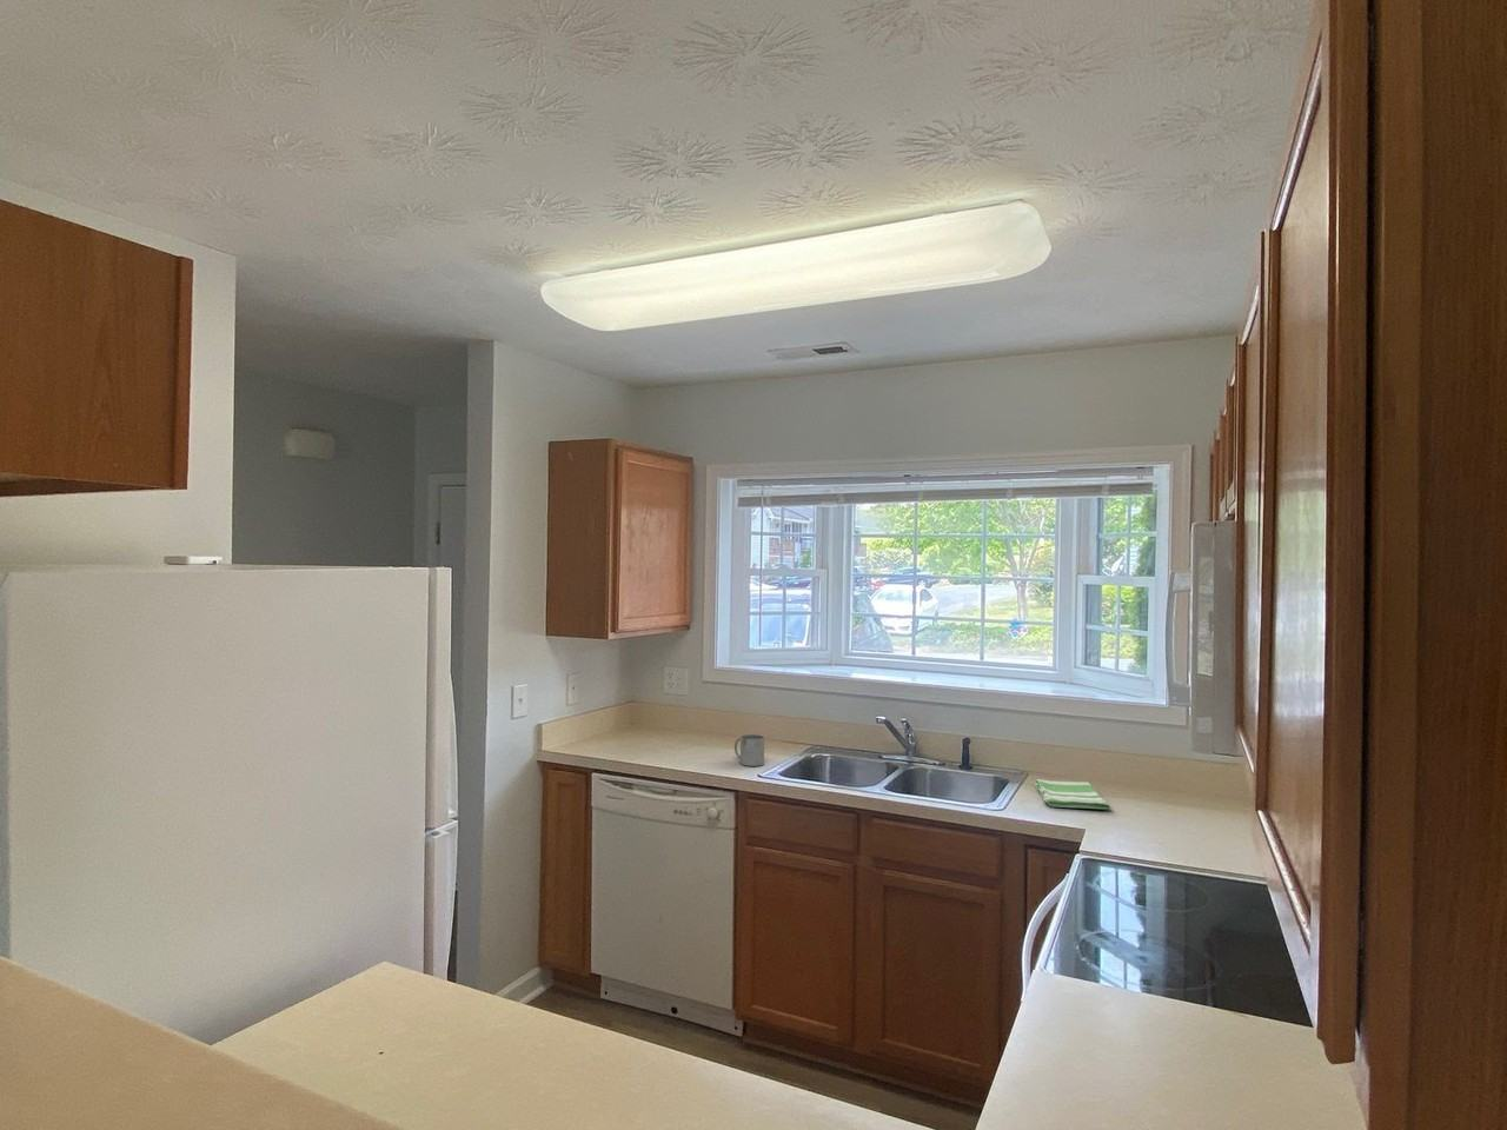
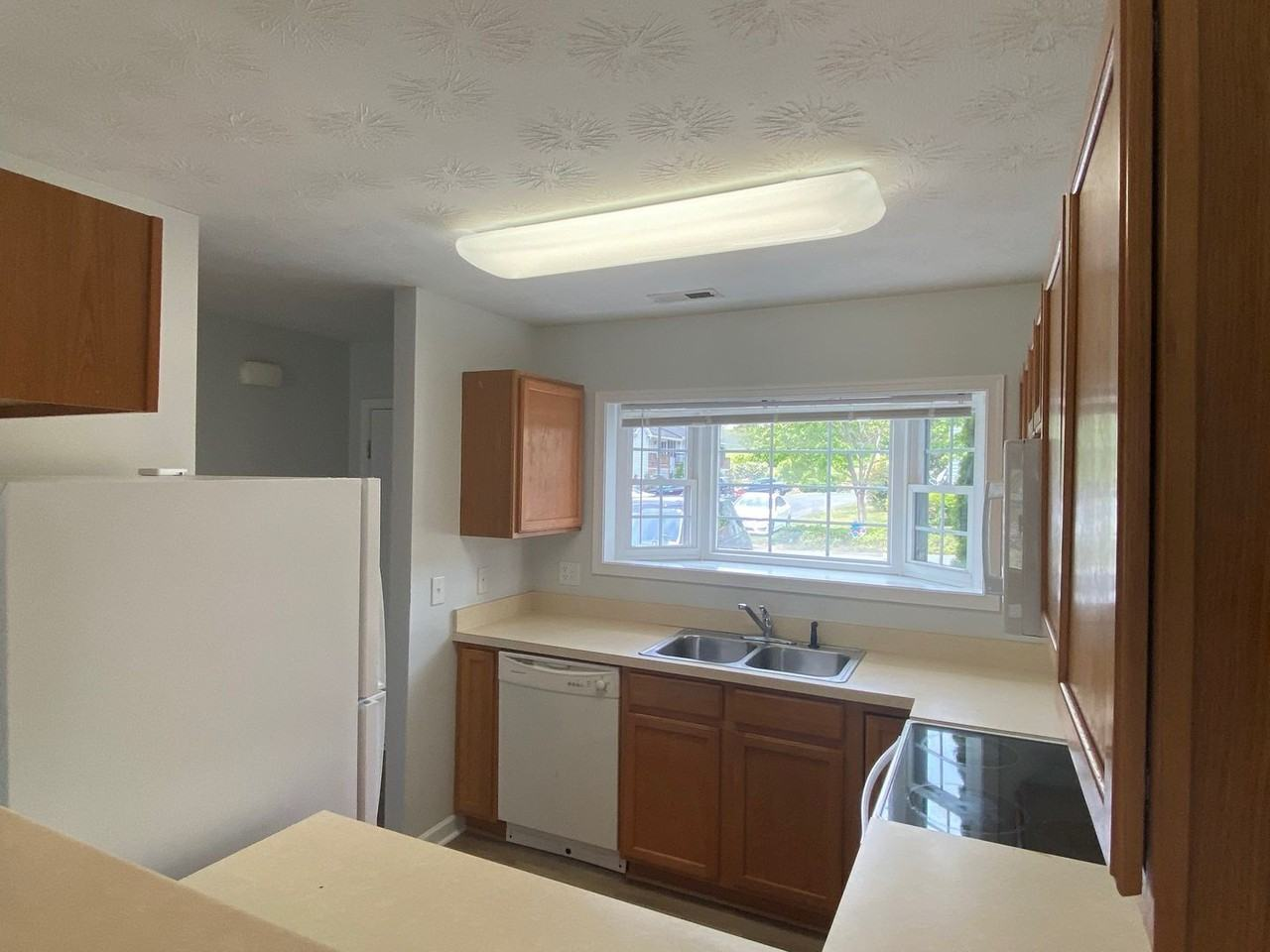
- mug [733,734,765,768]
- dish towel [1034,777,1112,810]
